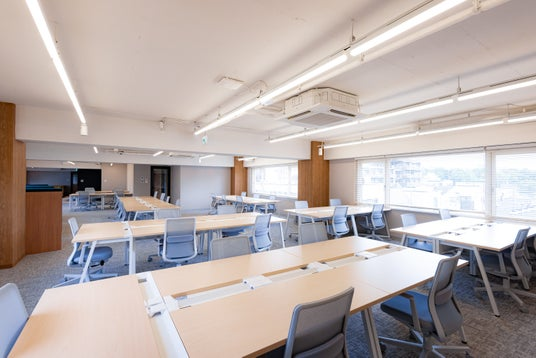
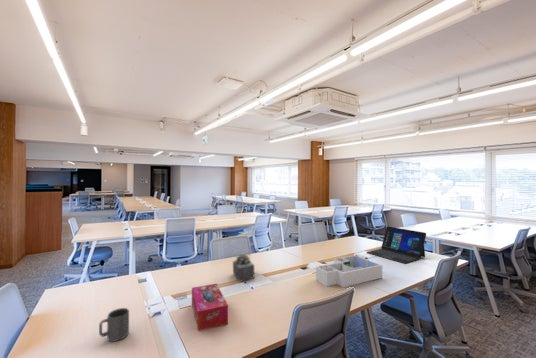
+ mug [98,307,130,342]
+ tissue box [191,283,229,332]
+ laptop [366,225,427,265]
+ desk organizer [315,254,383,288]
+ succulent plant [232,252,256,283]
